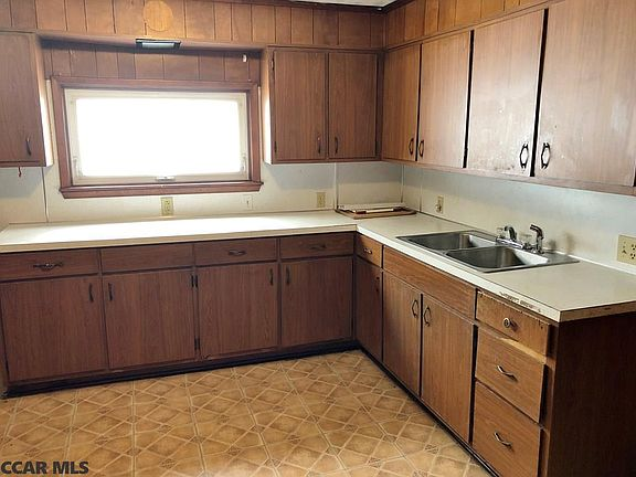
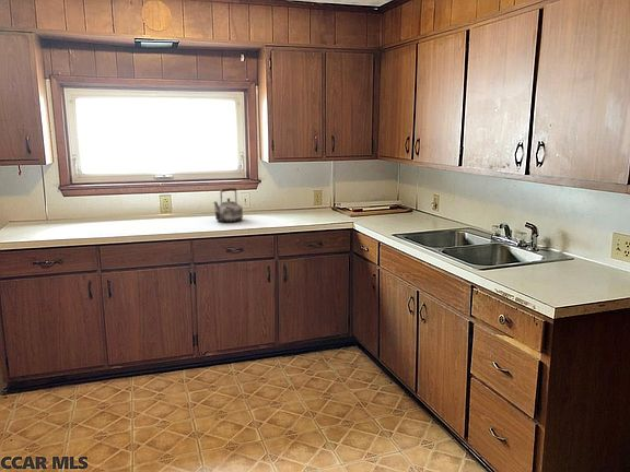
+ kettle [211,186,244,223]
